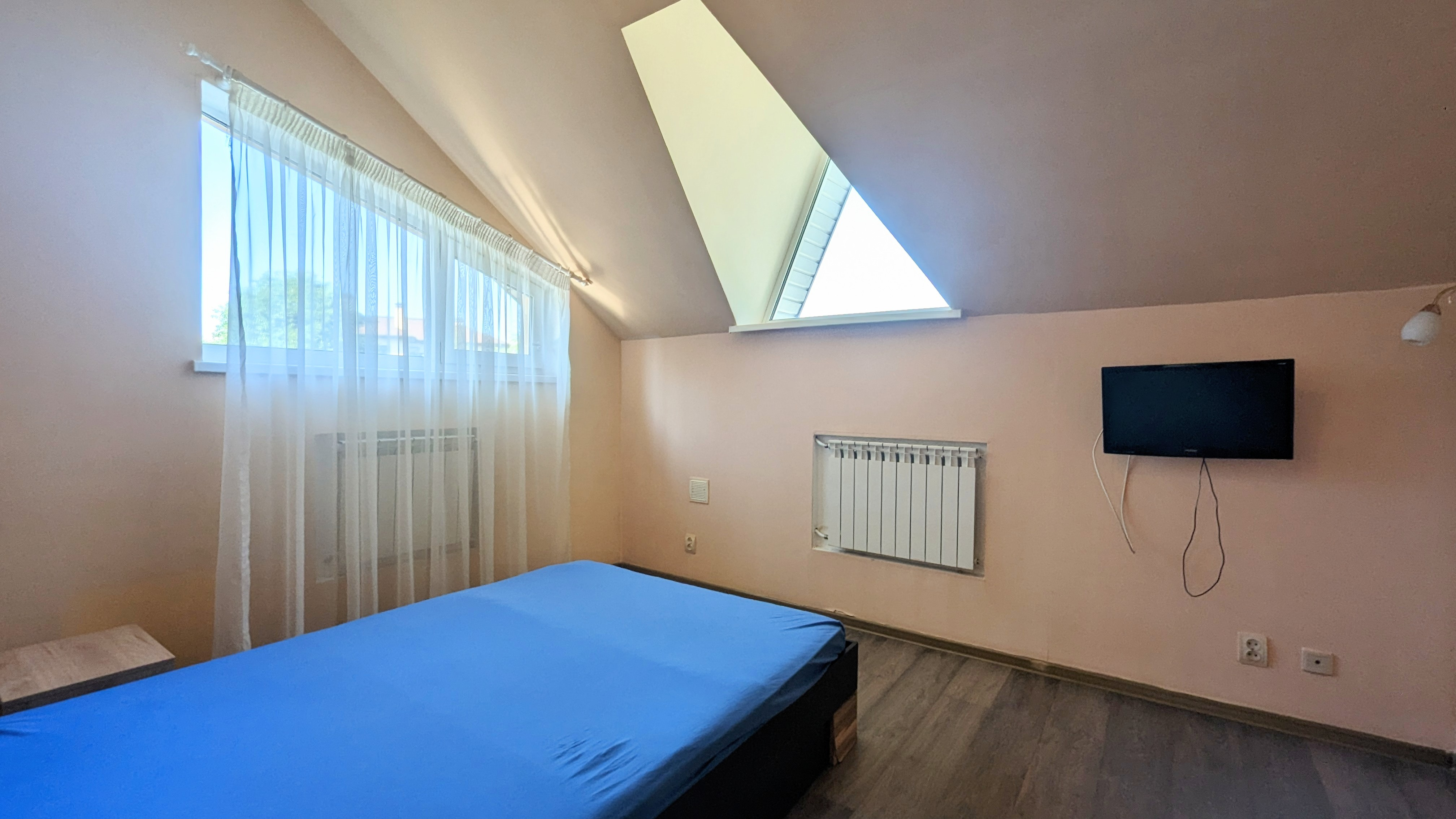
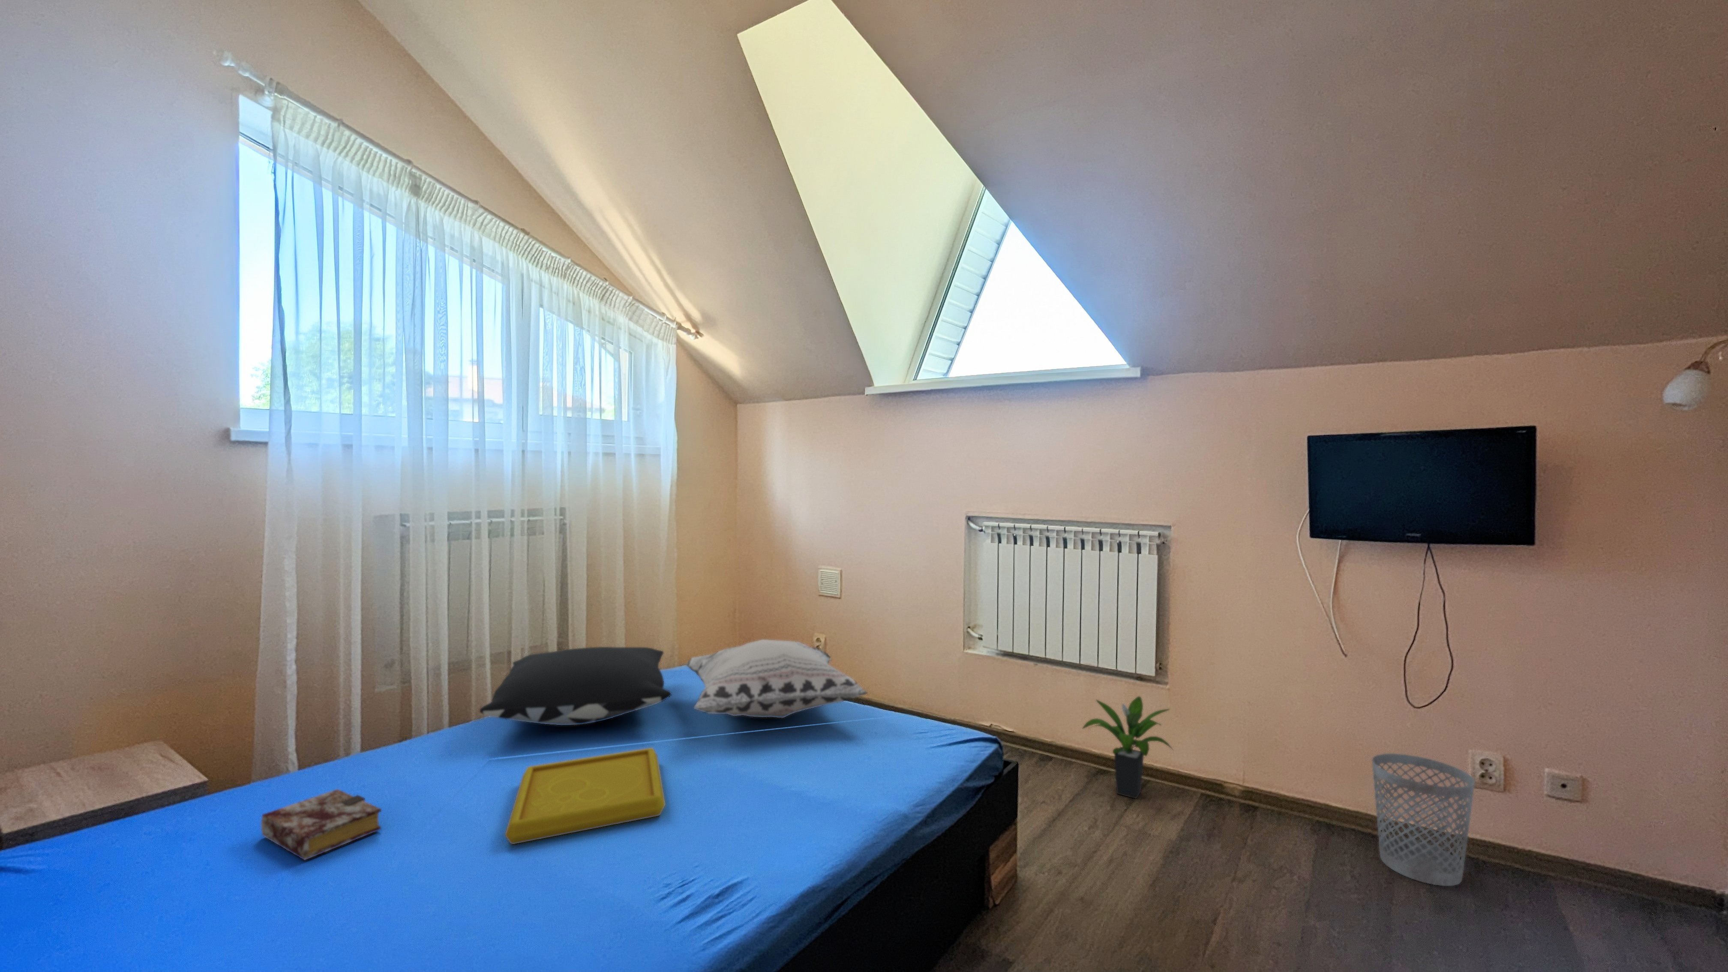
+ book [261,788,382,860]
+ decorative pillow [685,639,869,719]
+ wastebasket [1372,752,1475,887]
+ pillow [479,647,673,725]
+ potted plant [1081,695,1174,799]
+ serving tray [504,747,666,845]
